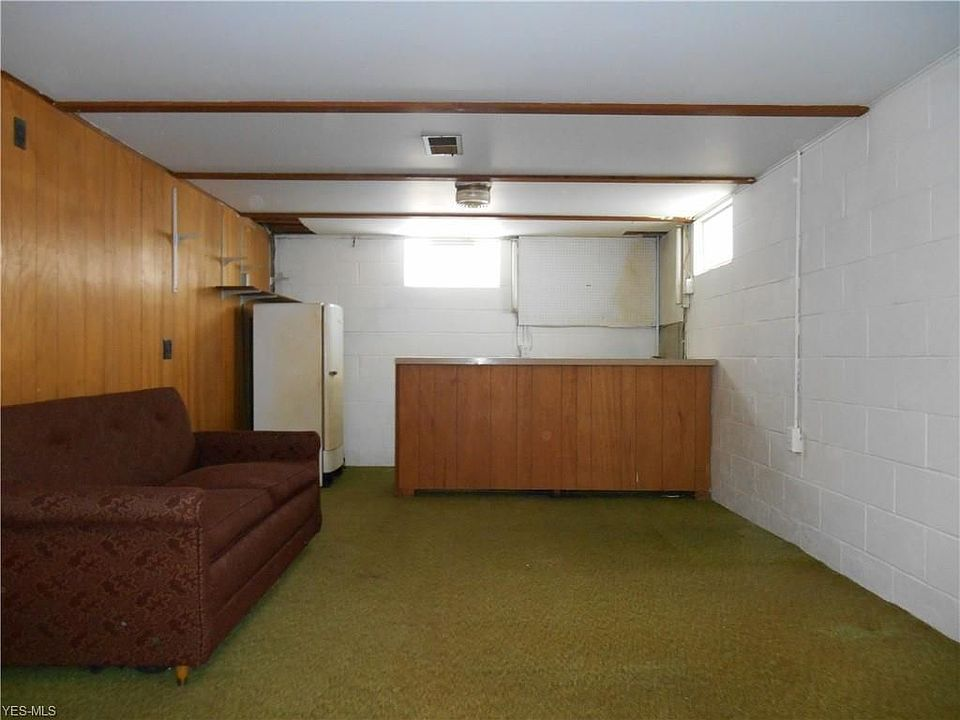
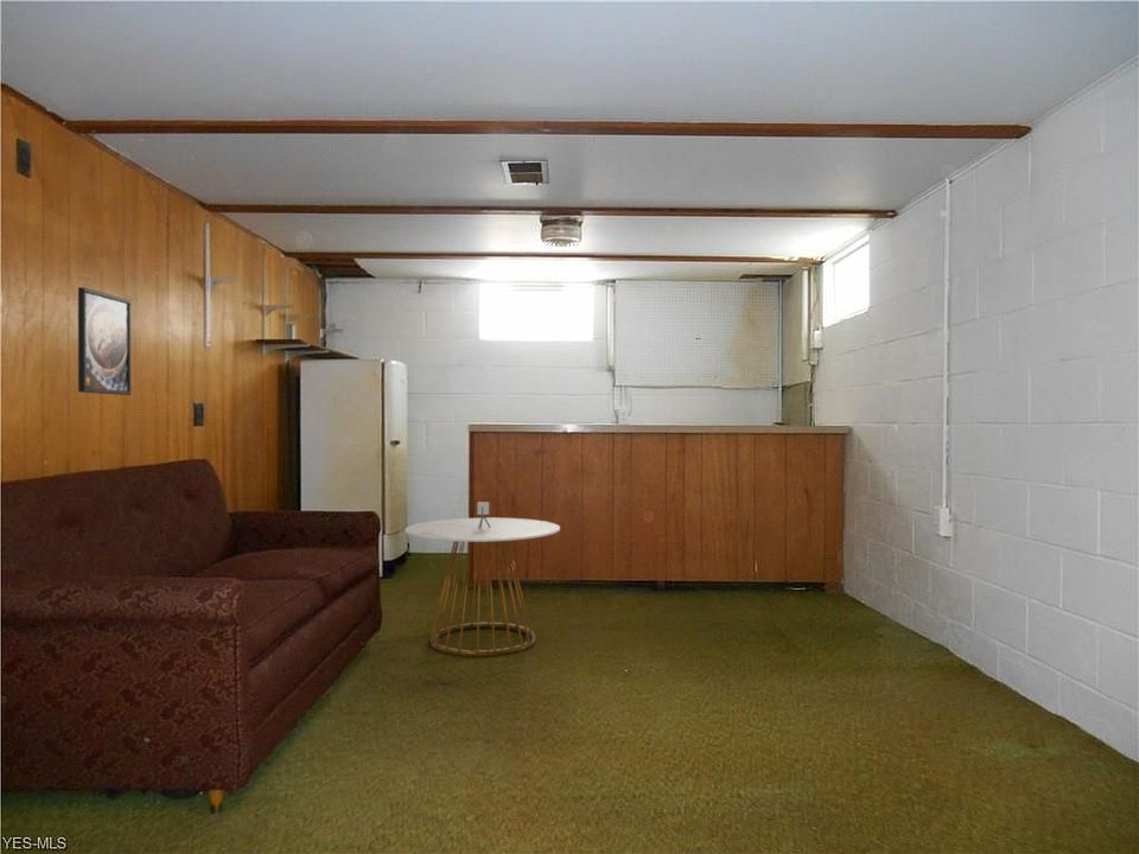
+ side table [405,501,561,657]
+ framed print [77,286,133,396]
